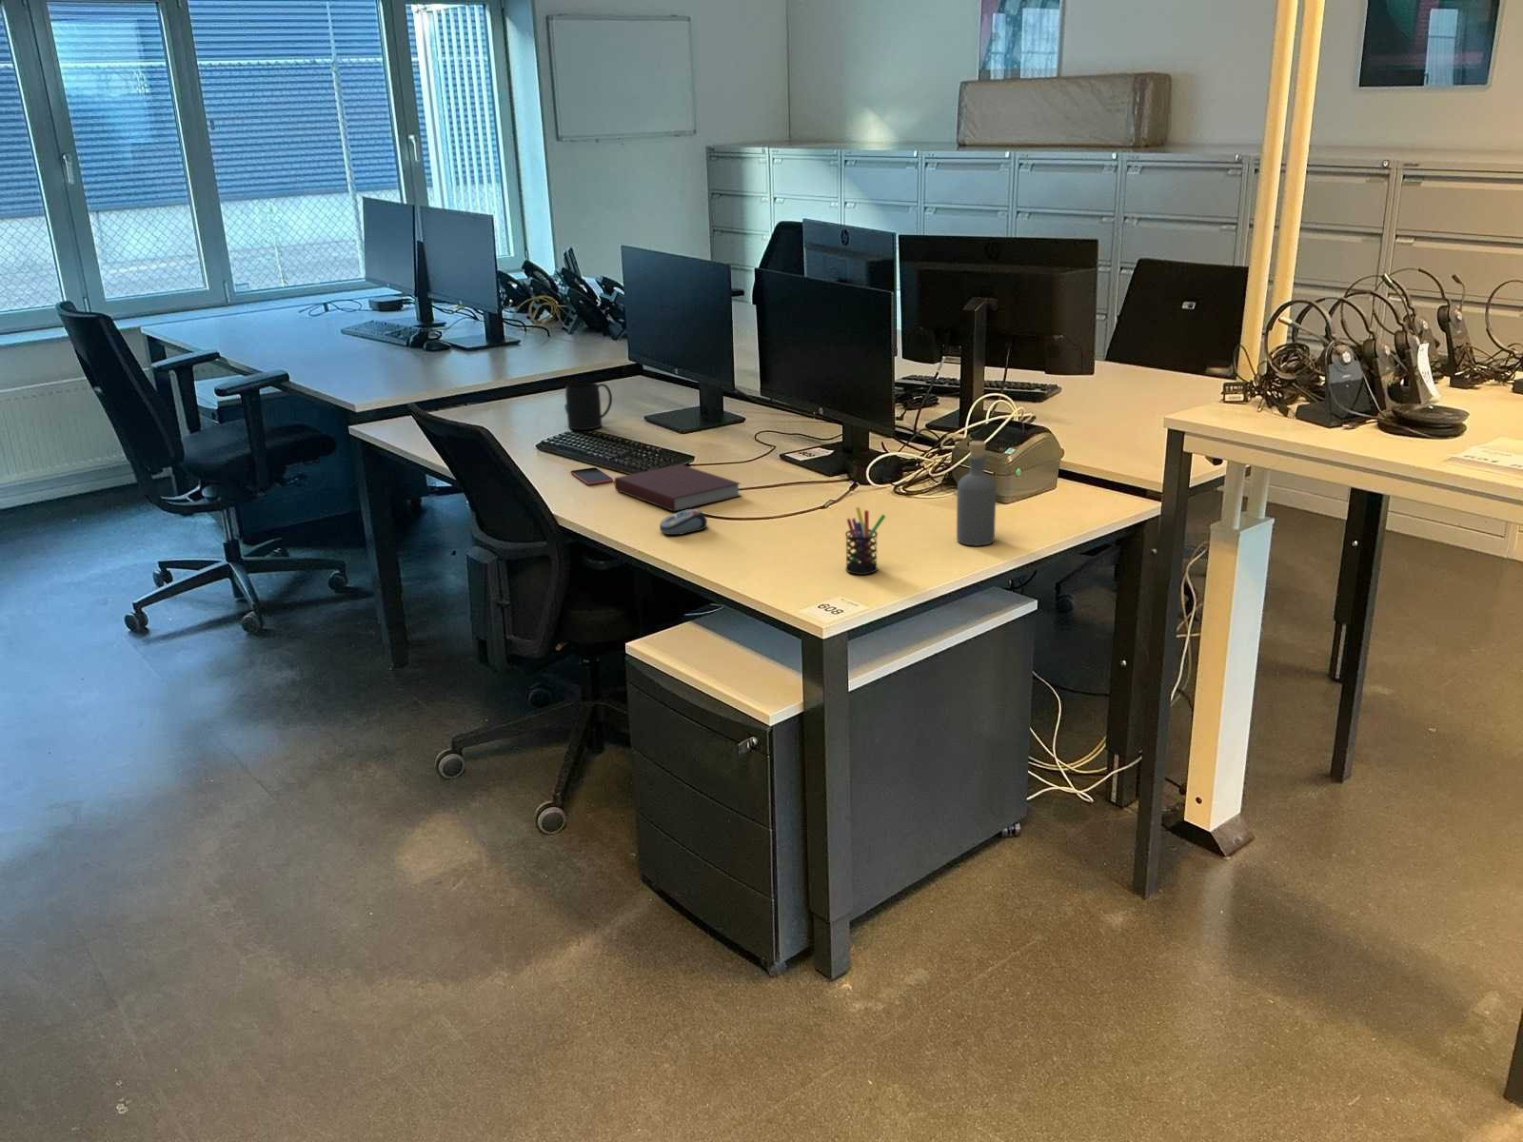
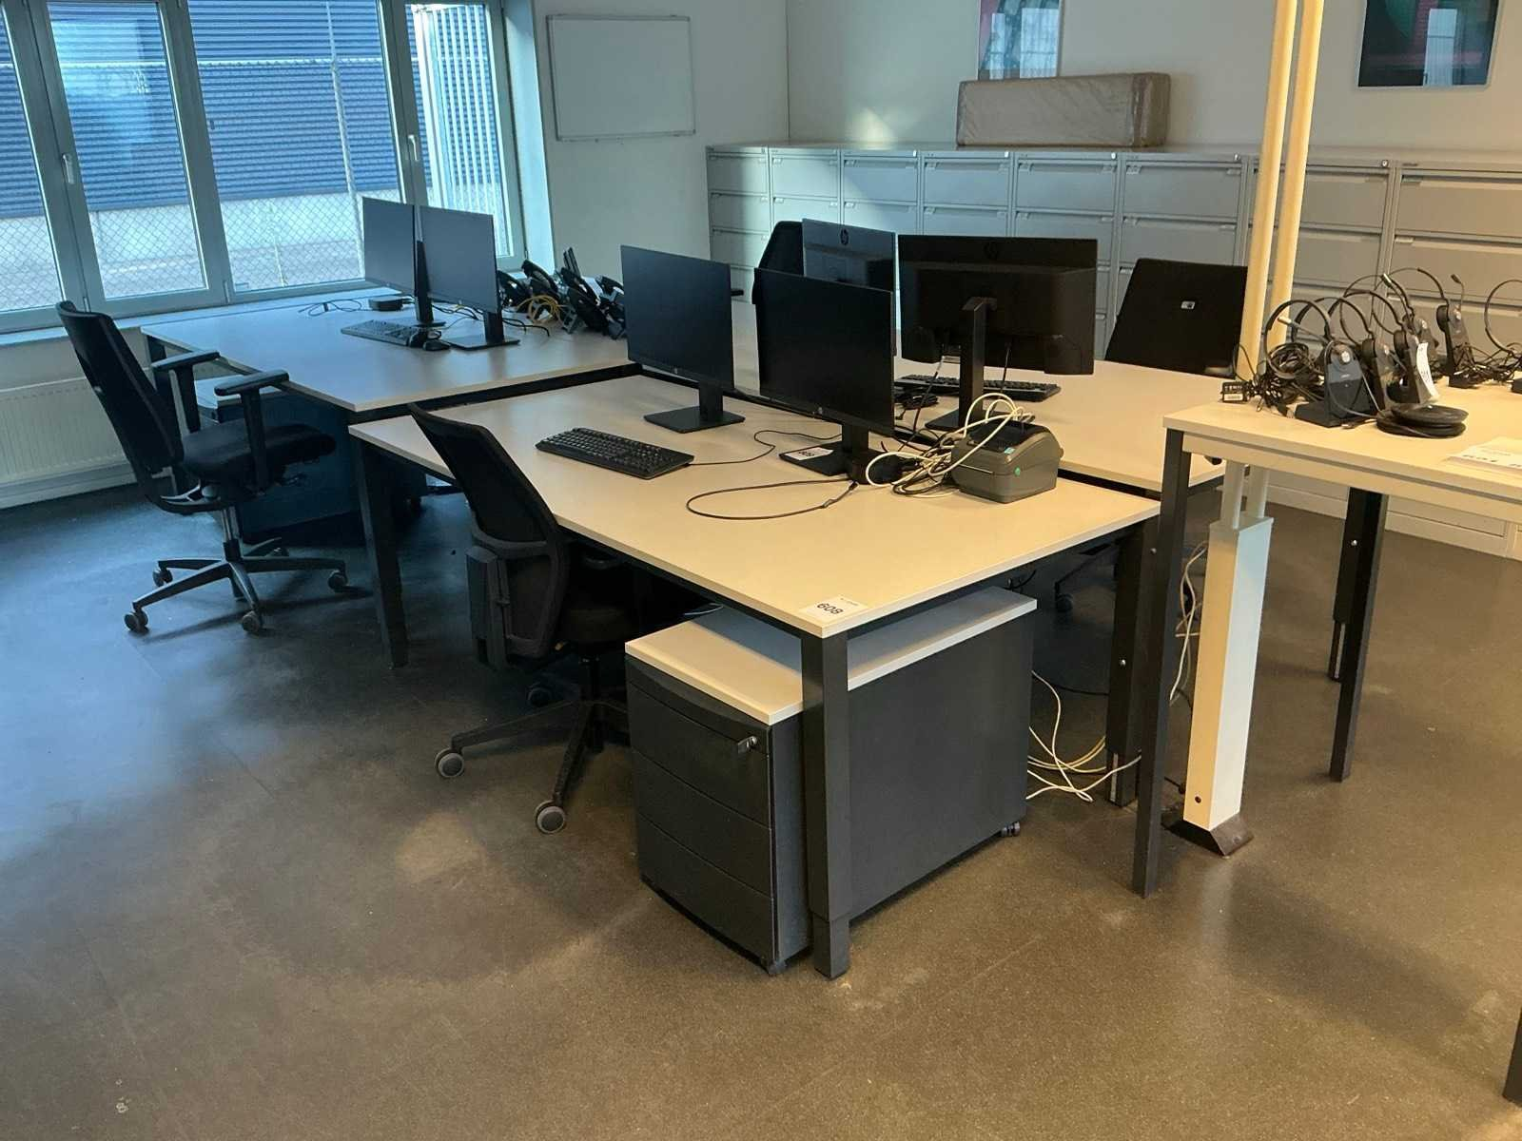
- pen holder [844,506,886,576]
- bottle [956,440,997,546]
- notebook [613,463,742,513]
- computer mouse [658,509,709,536]
- mug [564,381,613,431]
- smartphone [570,467,614,486]
